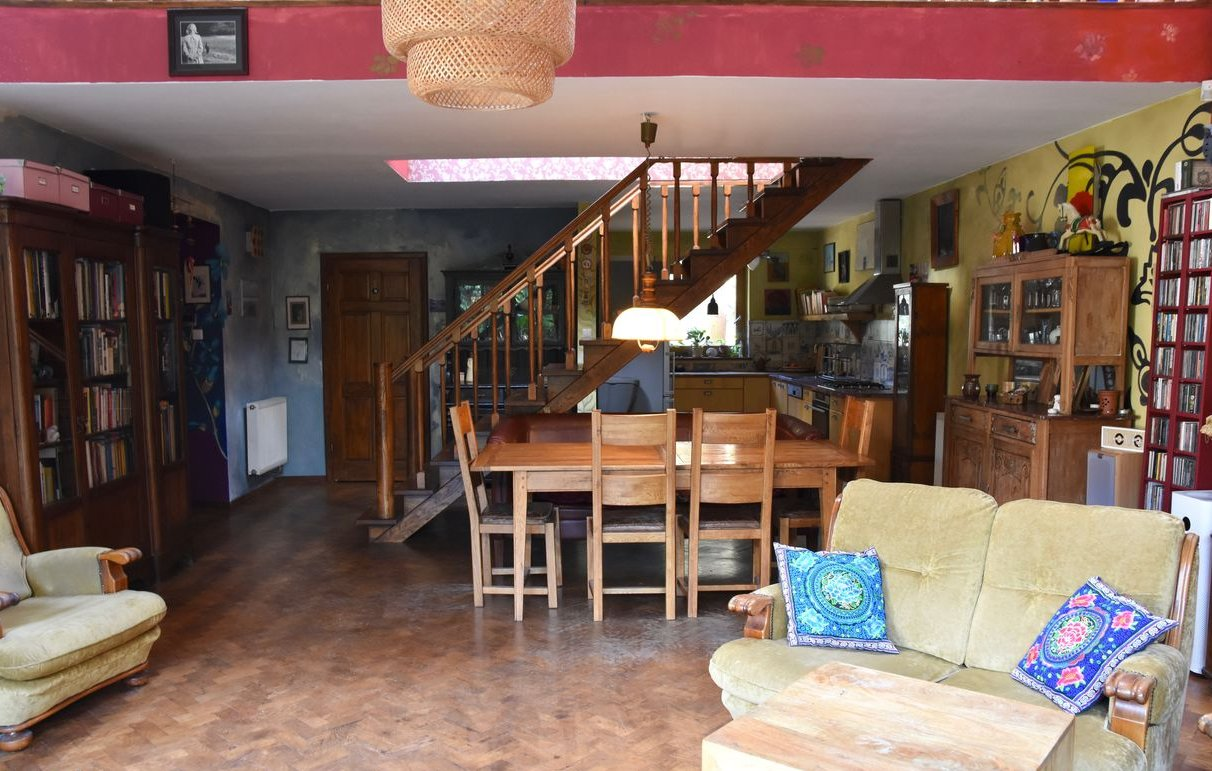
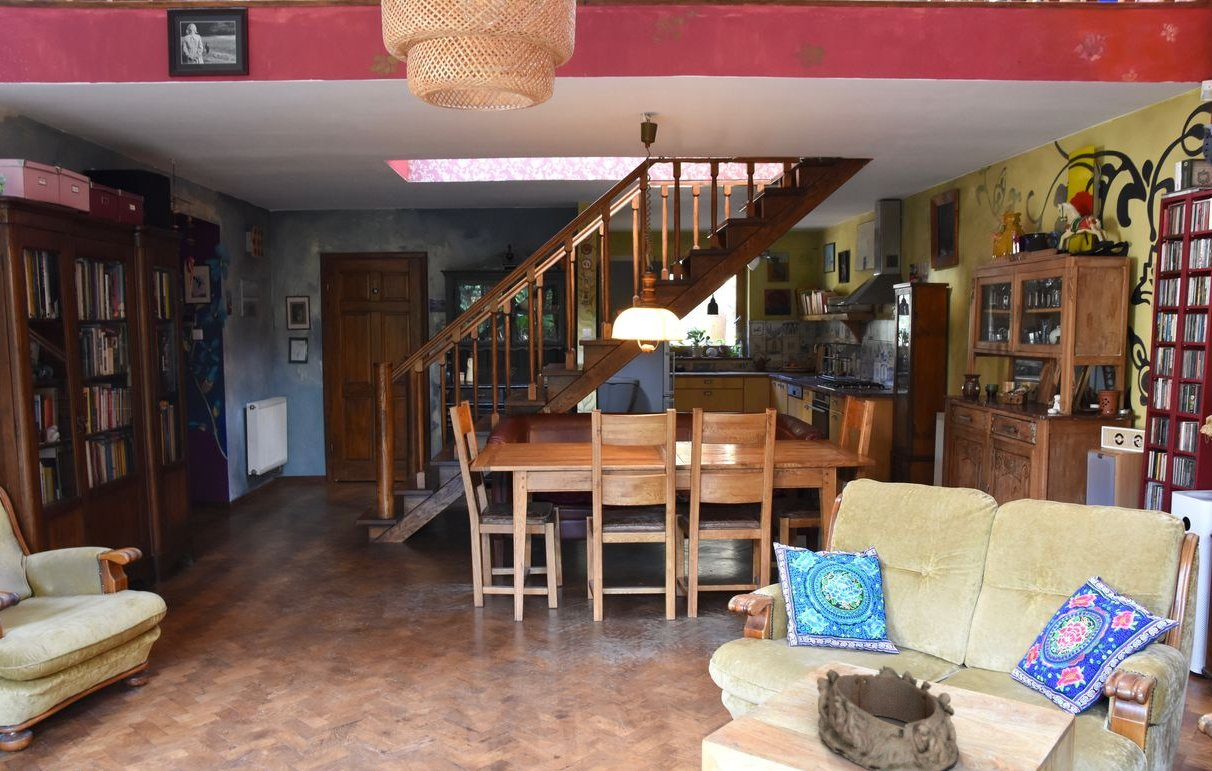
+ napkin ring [816,665,959,771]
